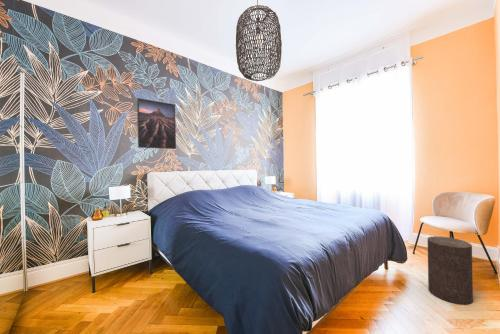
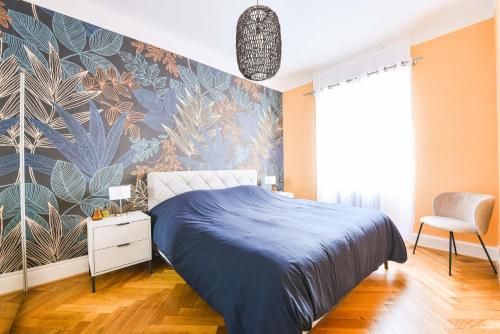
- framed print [136,97,177,150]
- stool [427,235,474,306]
